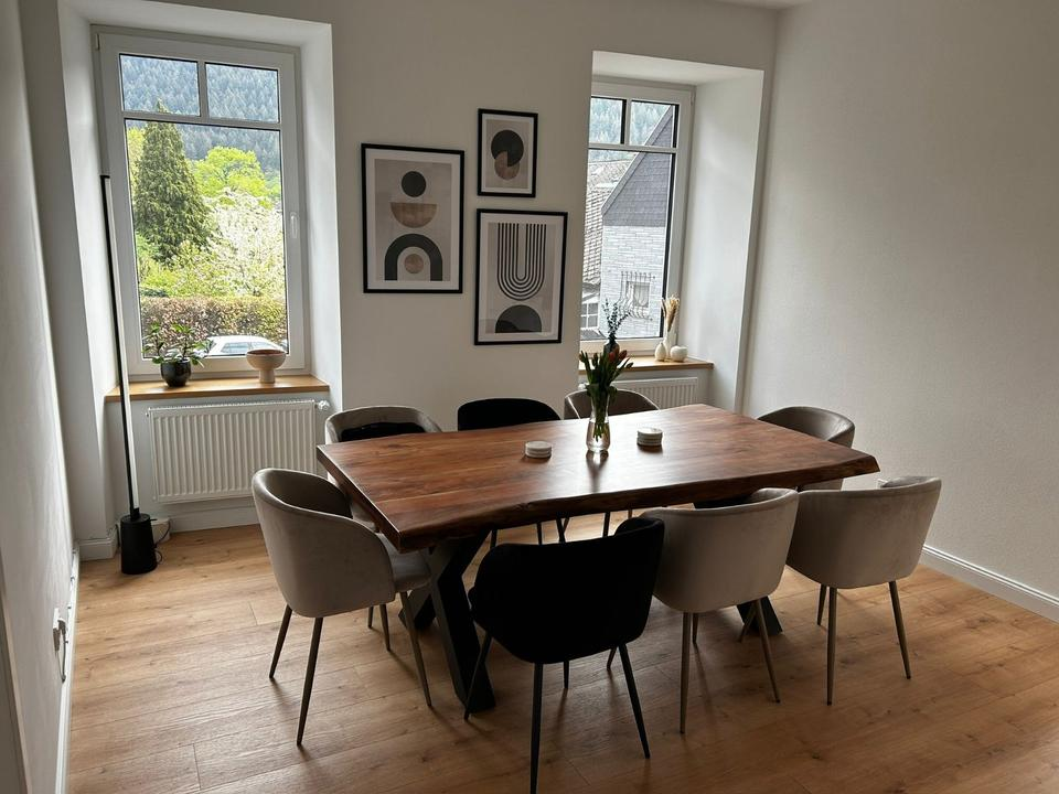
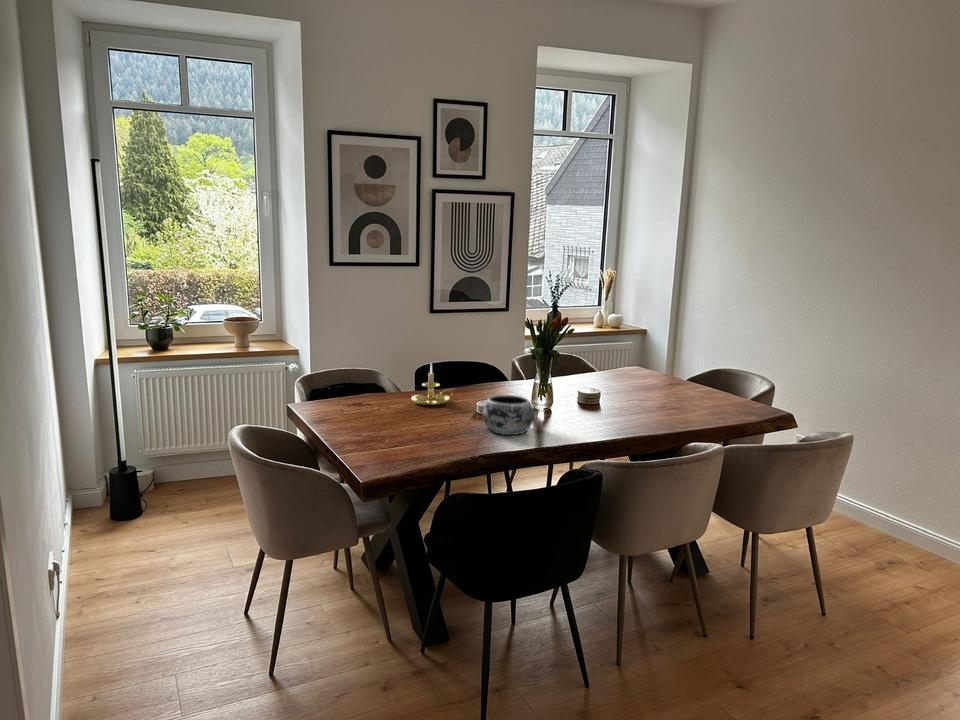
+ candle holder [410,362,456,406]
+ decorative bowl [481,394,535,436]
